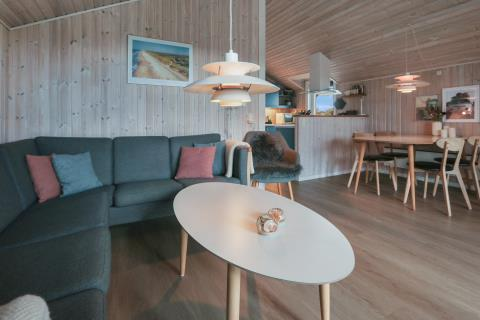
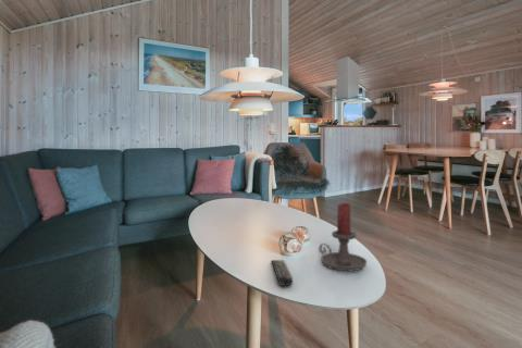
+ remote control [271,259,294,287]
+ candle holder [318,202,368,272]
